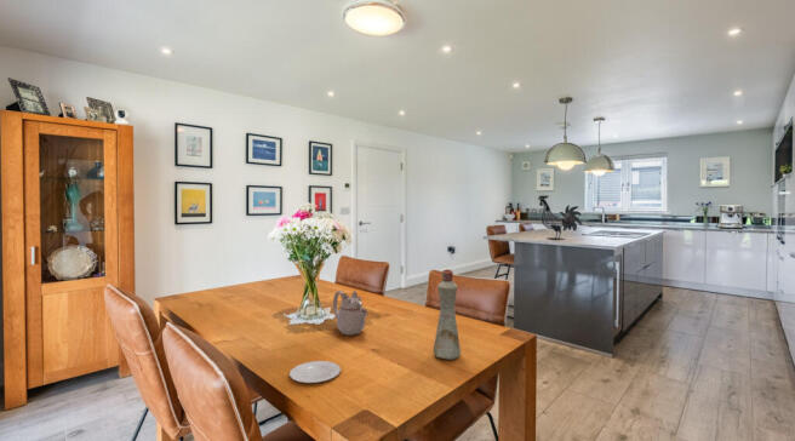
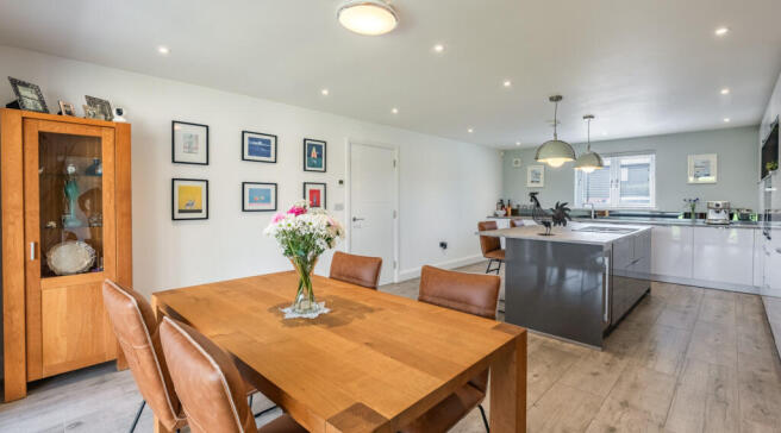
- bottle [433,268,462,361]
- plate [288,360,342,384]
- teapot [332,290,368,337]
